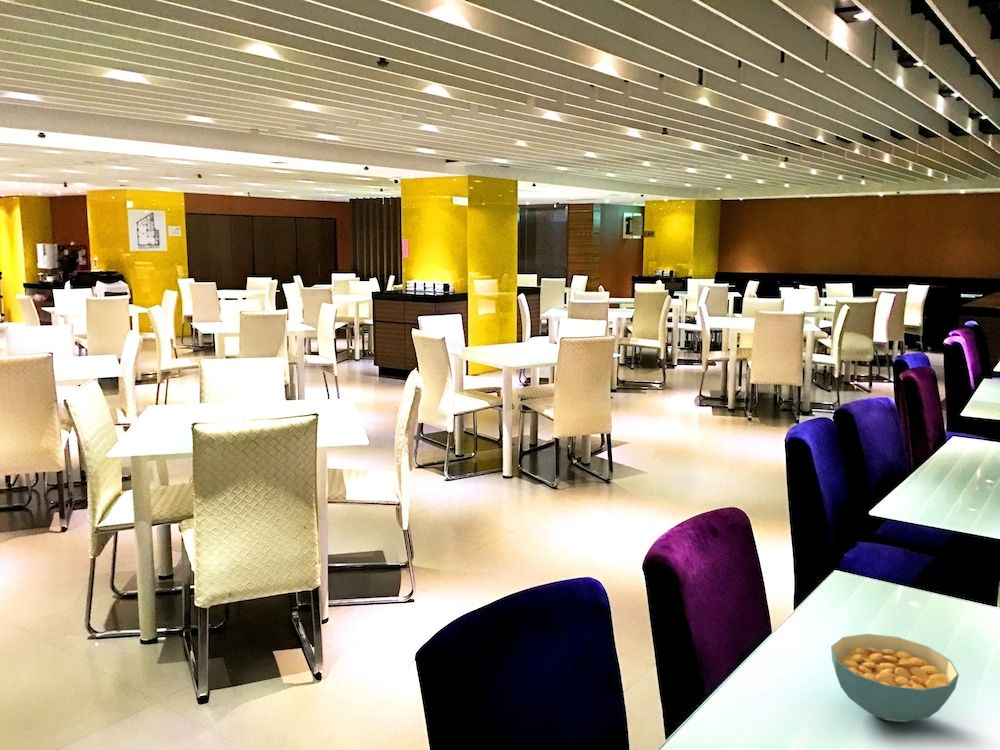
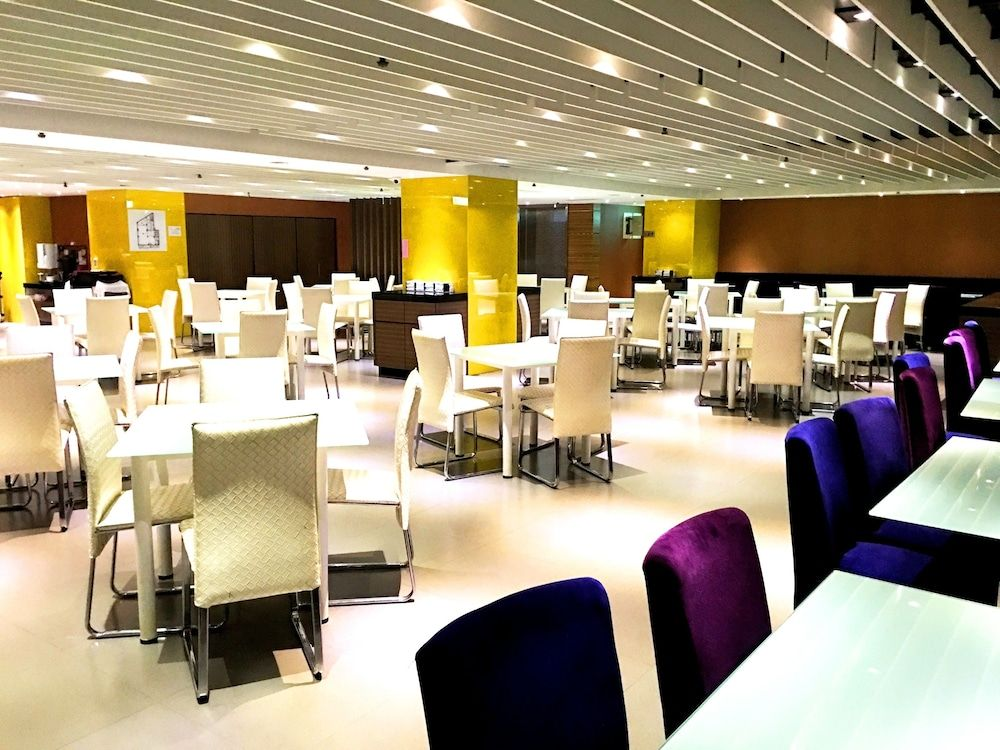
- cereal bowl [830,633,960,723]
